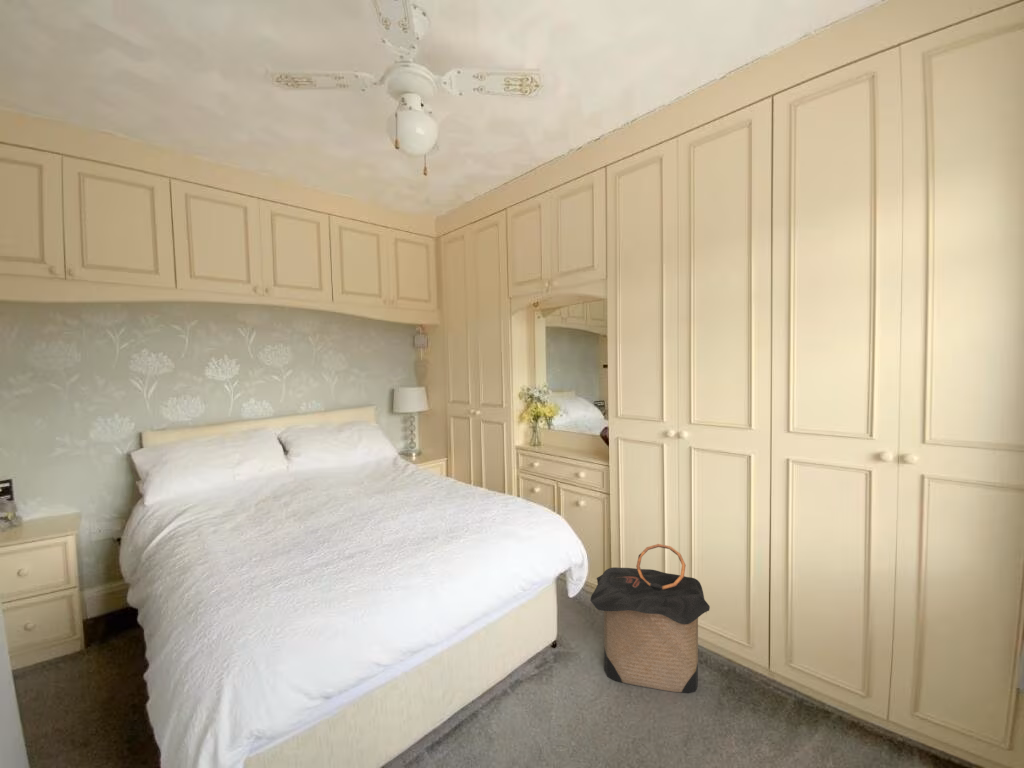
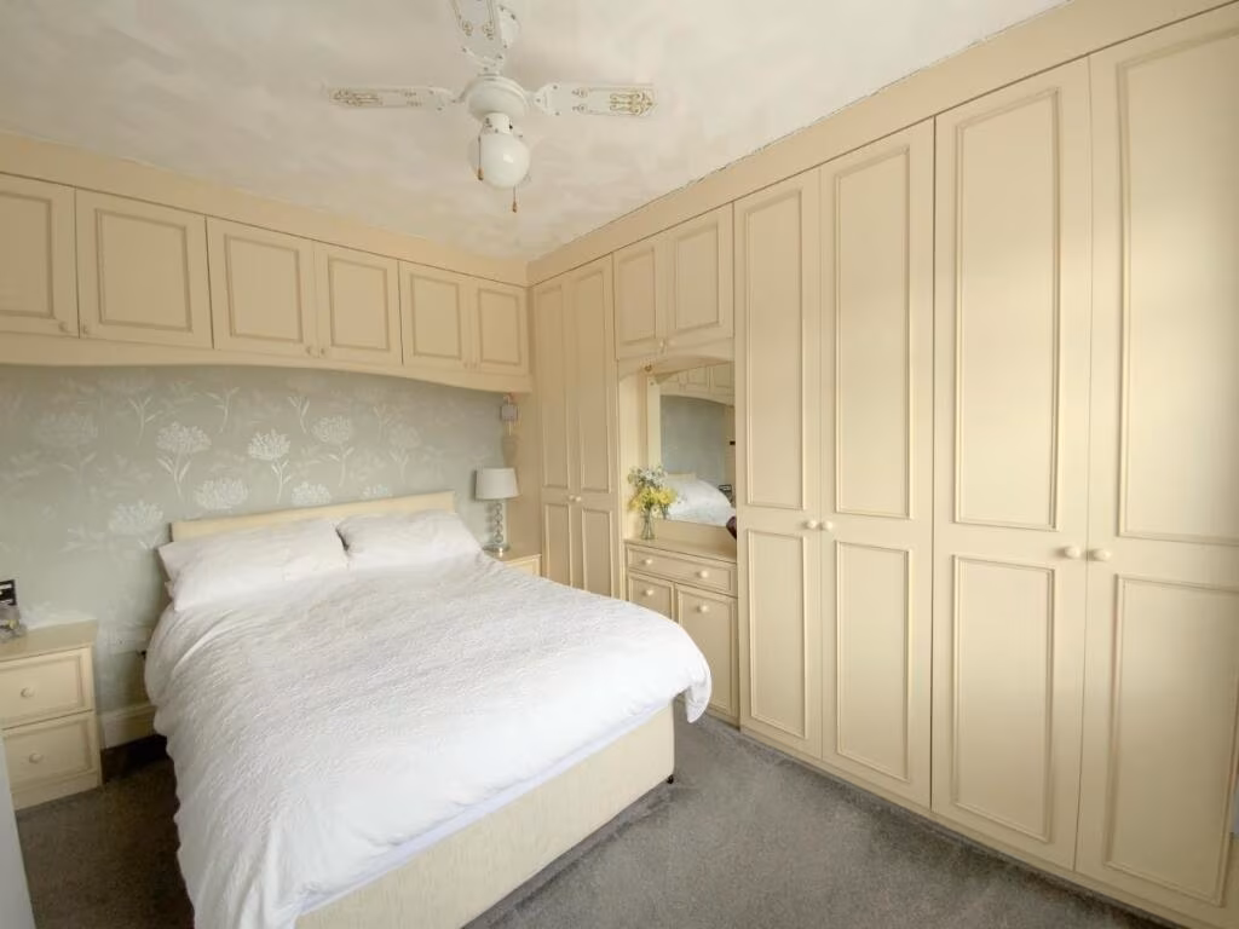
- laundry hamper [589,543,711,694]
